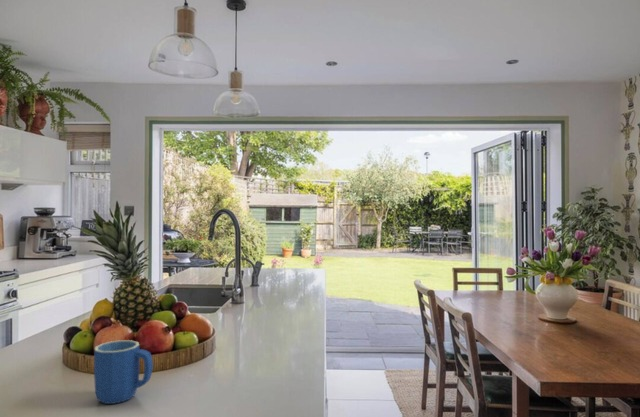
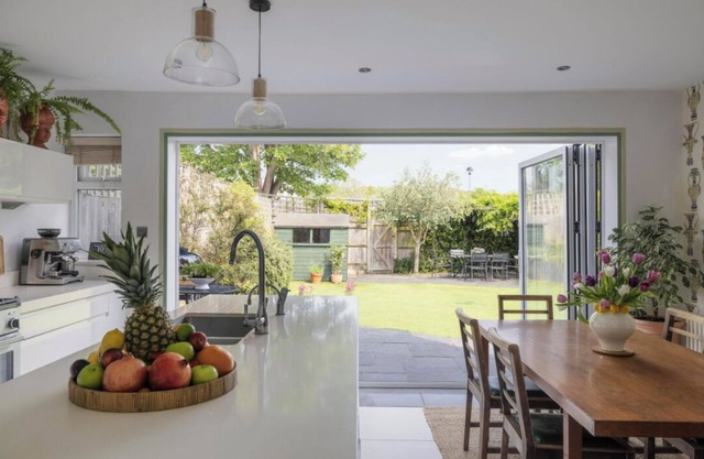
- mug [93,339,154,405]
